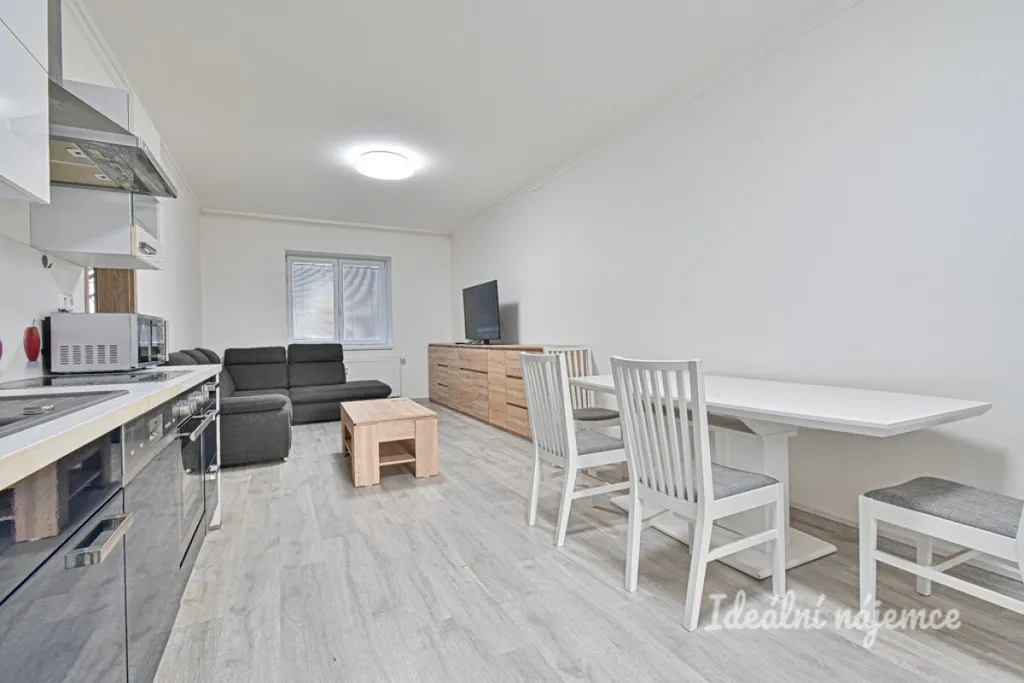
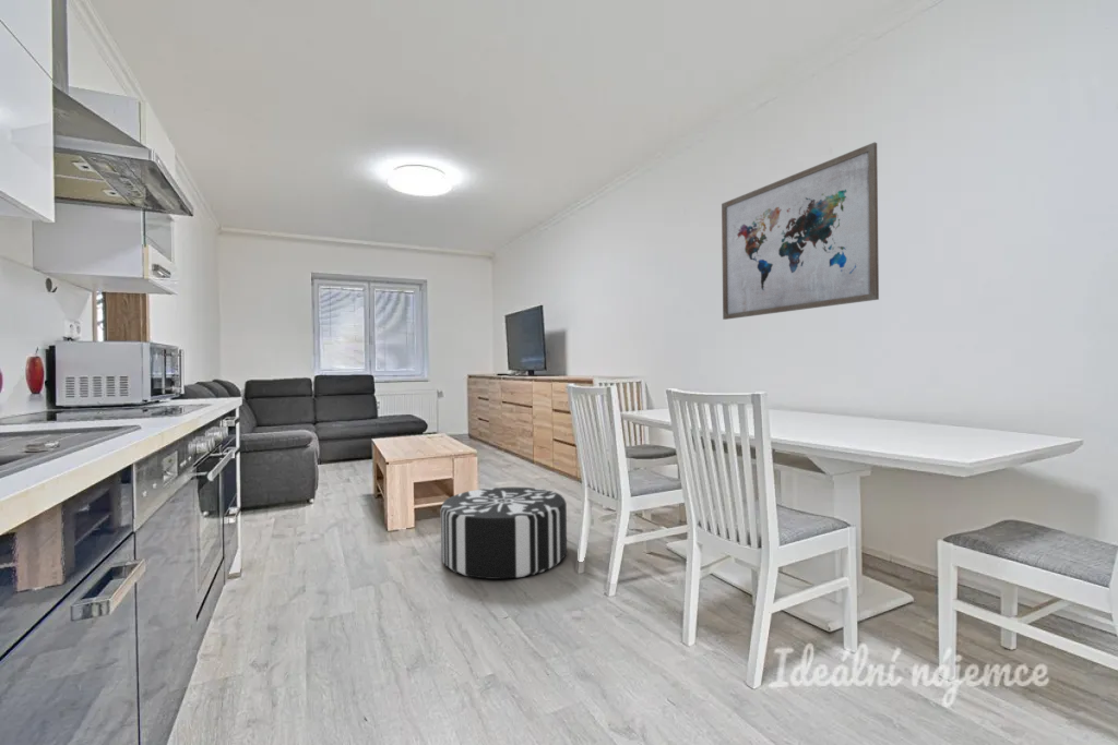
+ pouf [440,486,568,580]
+ wall art [721,142,880,321]
